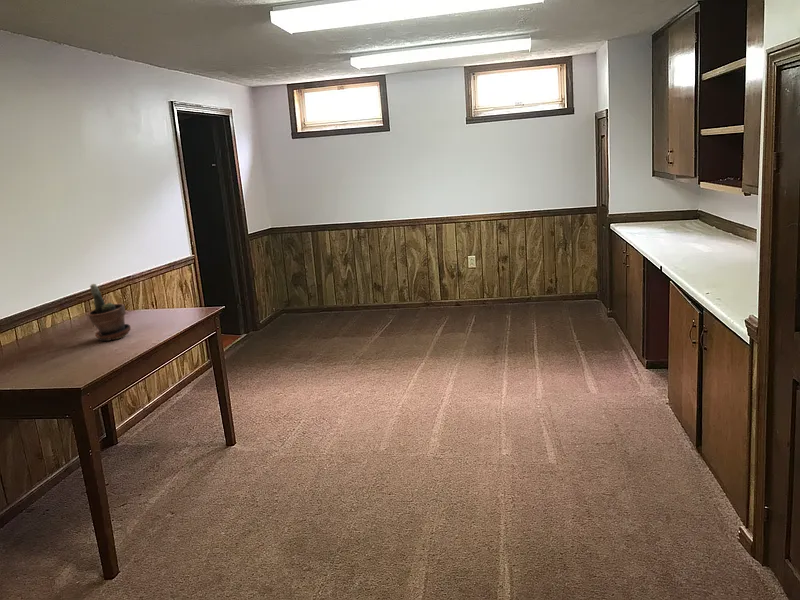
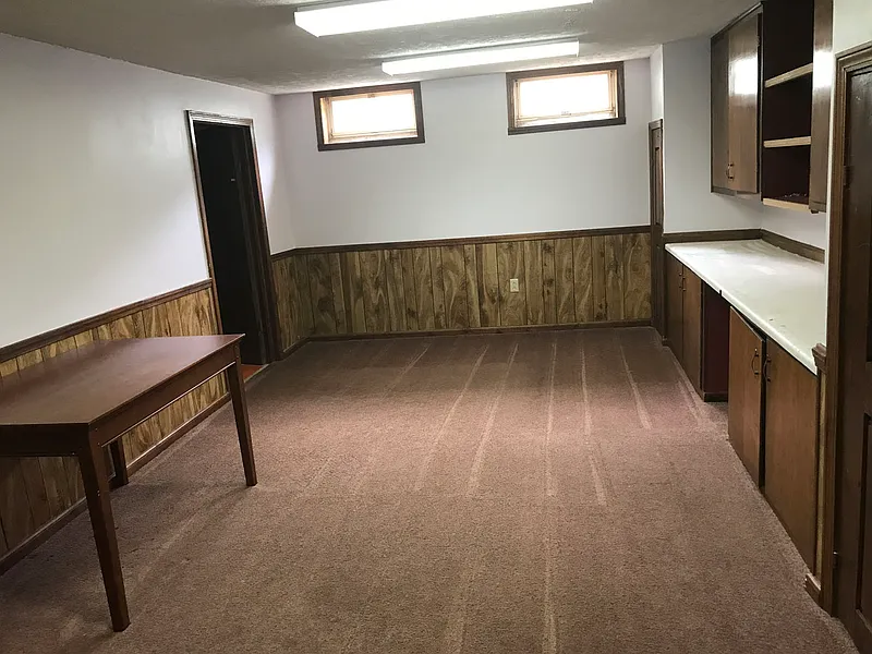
- potted plant [87,283,132,342]
